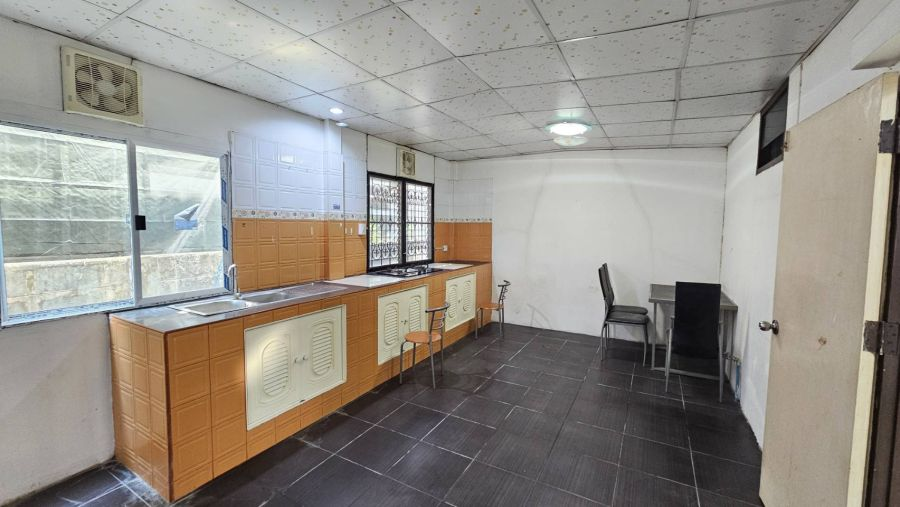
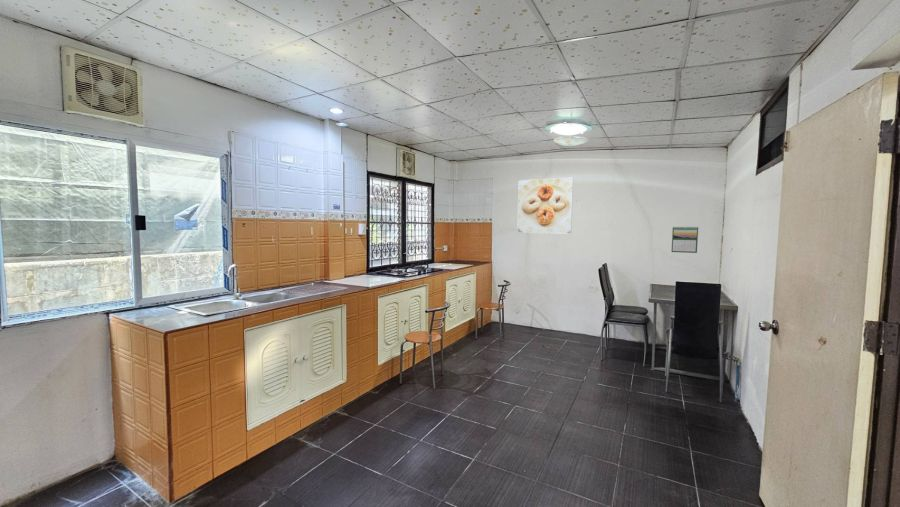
+ calendar [671,226,699,254]
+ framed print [516,177,574,235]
